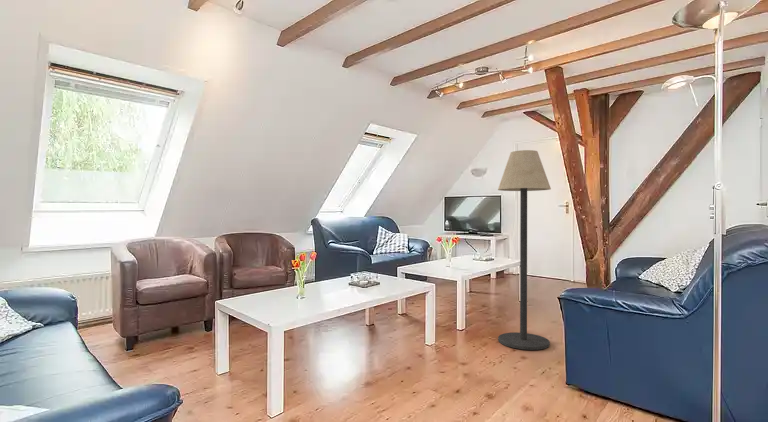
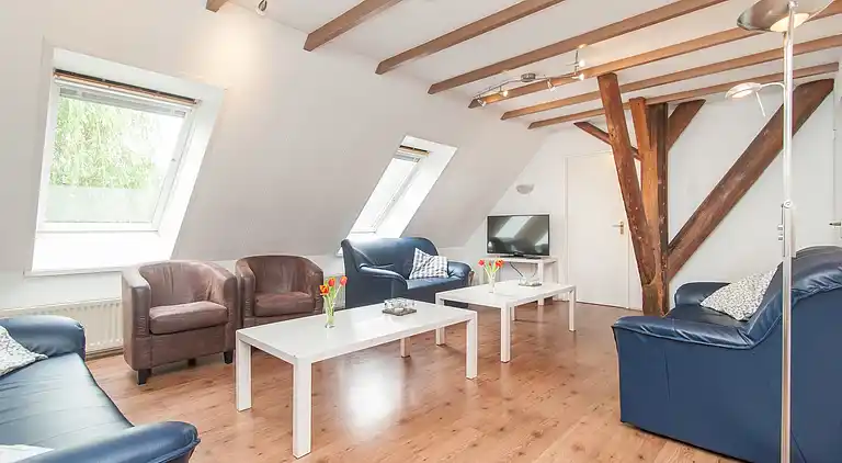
- floor lamp [497,149,552,351]
